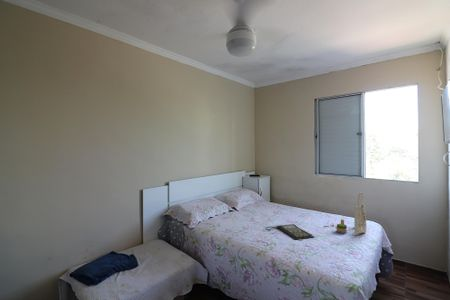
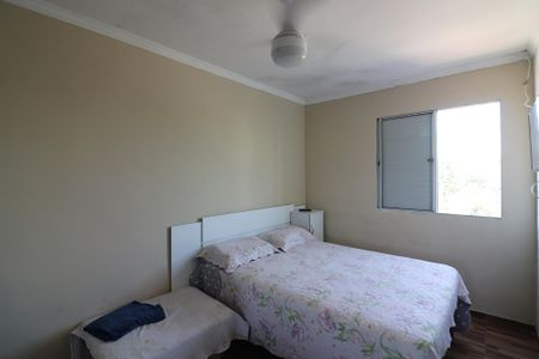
- tote bag [323,191,367,236]
- clutch bag [264,223,315,241]
